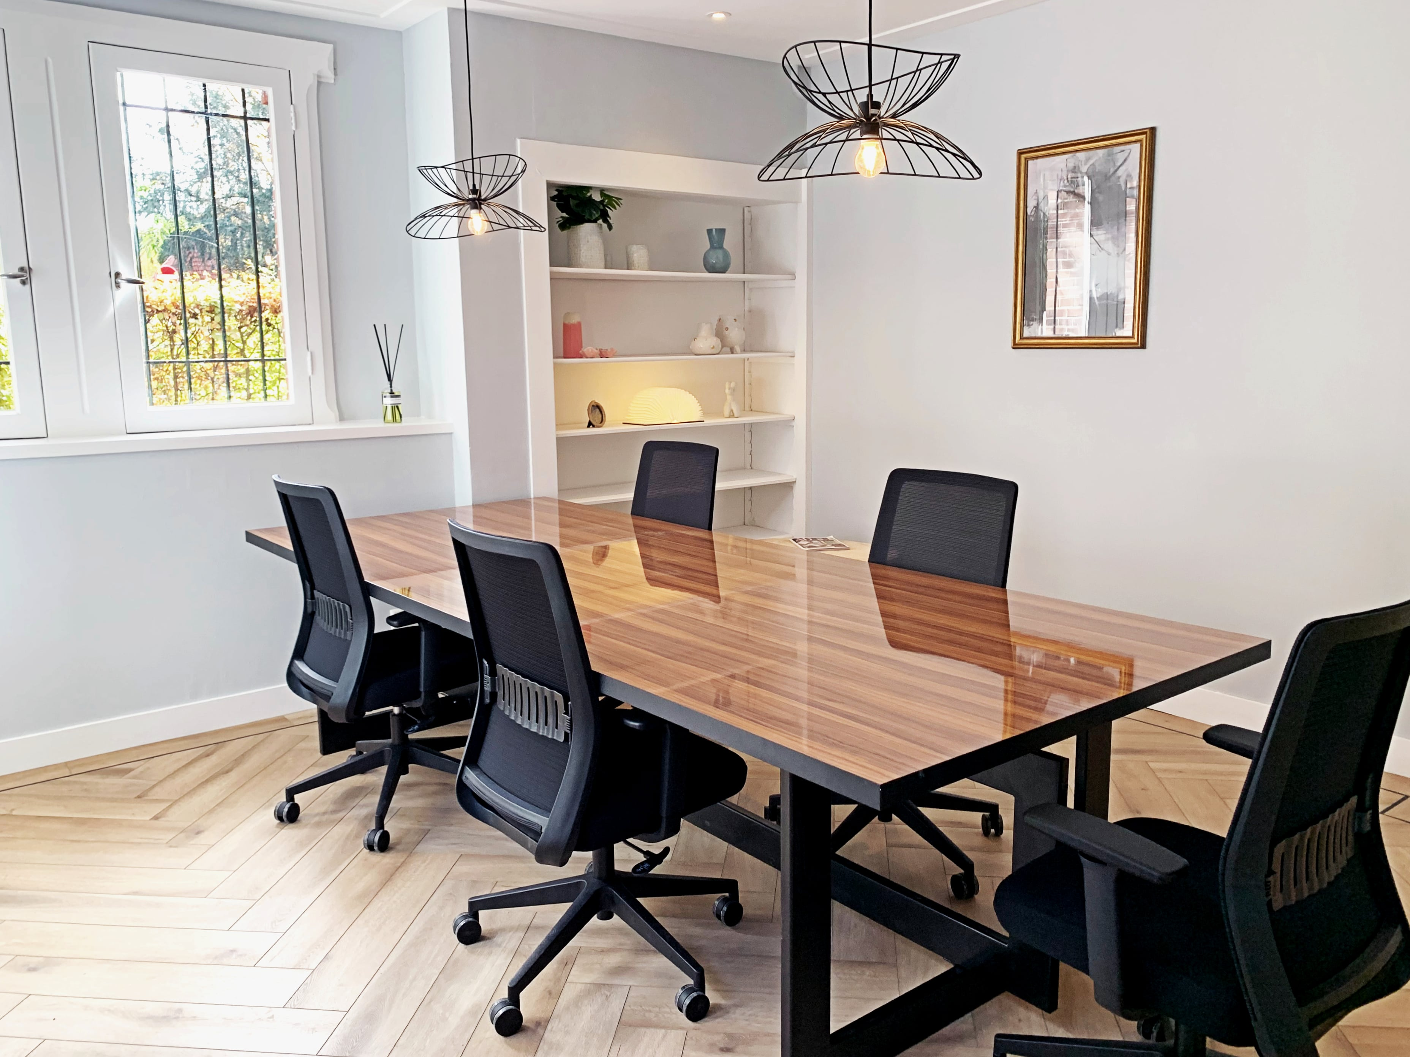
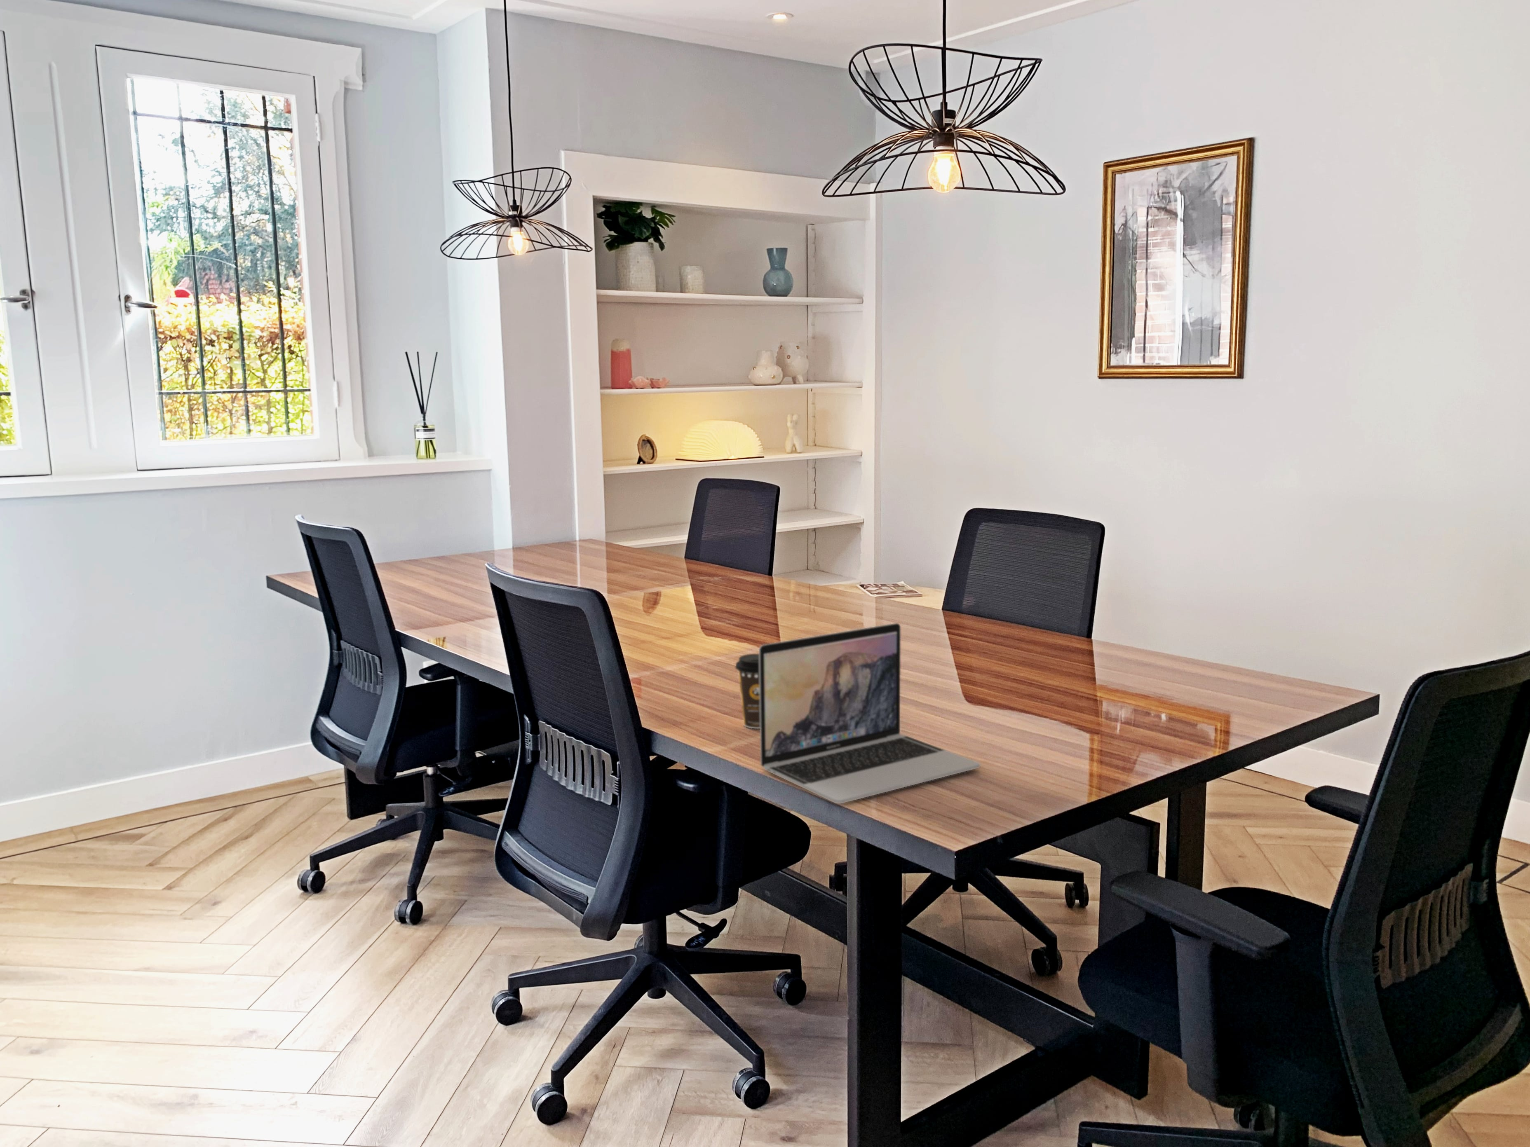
+ coffee cup [735,653,760,729]
+ laptop [759,623,981,804]
